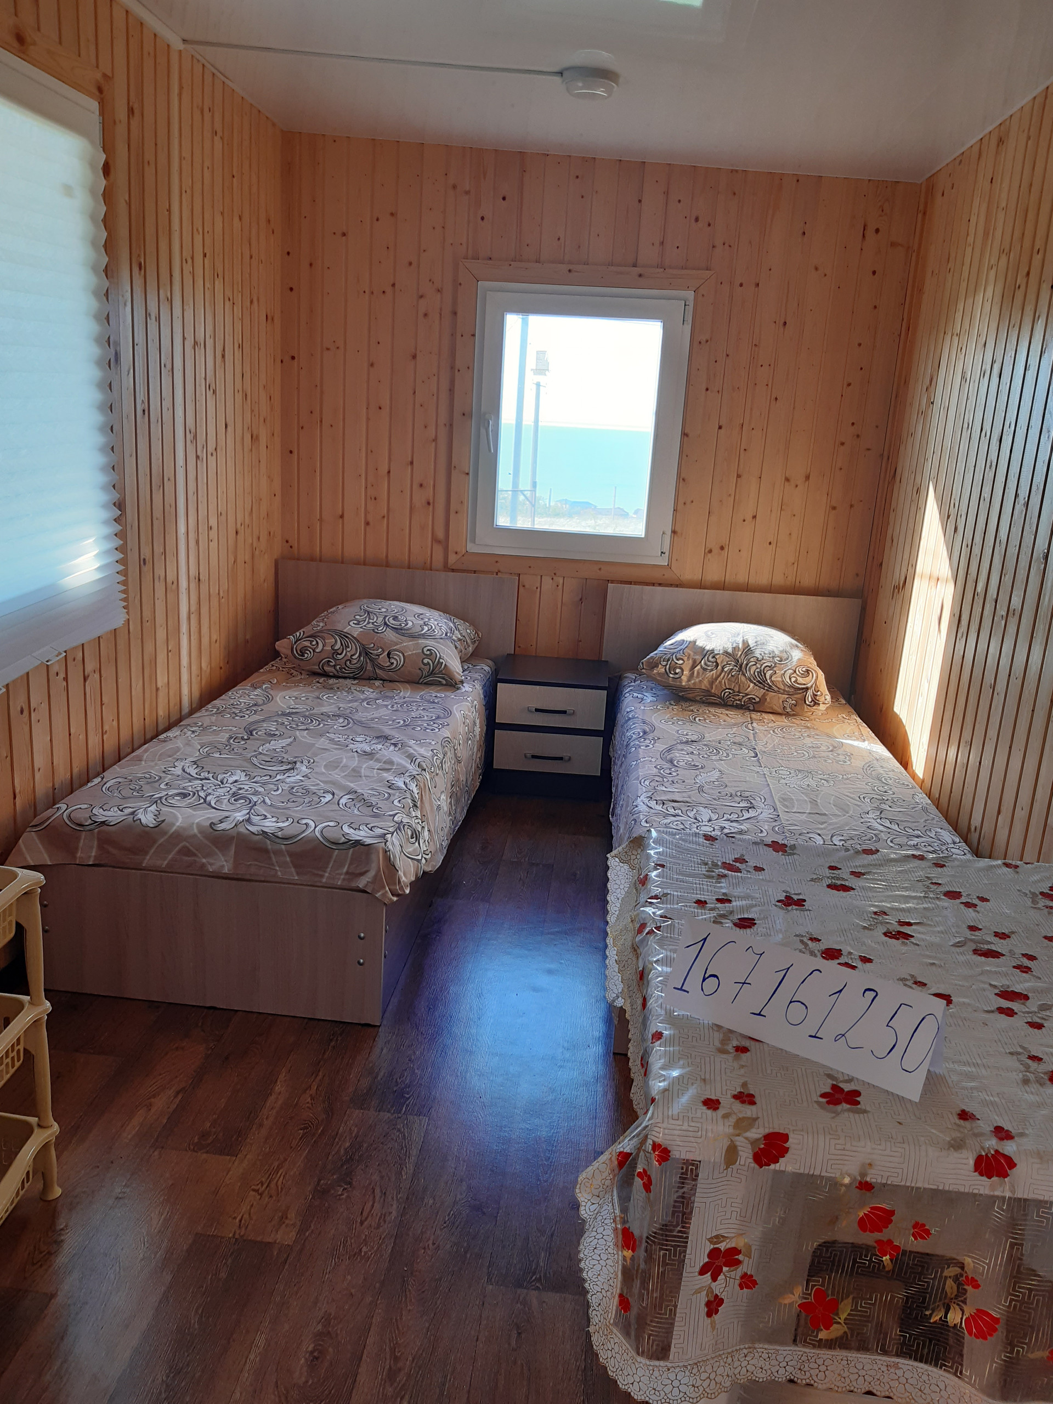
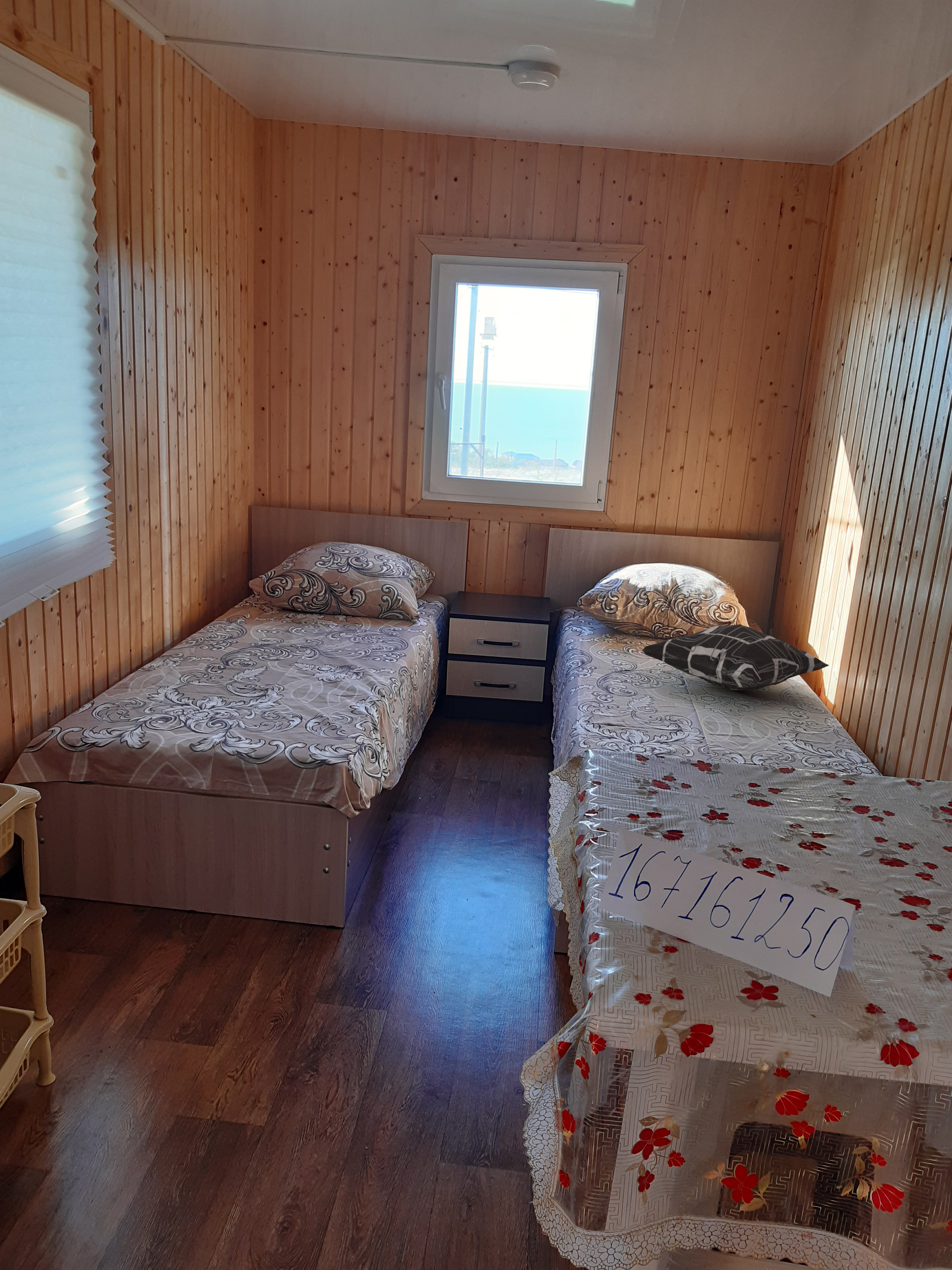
+ decorative pillow [641,624,830,691]
